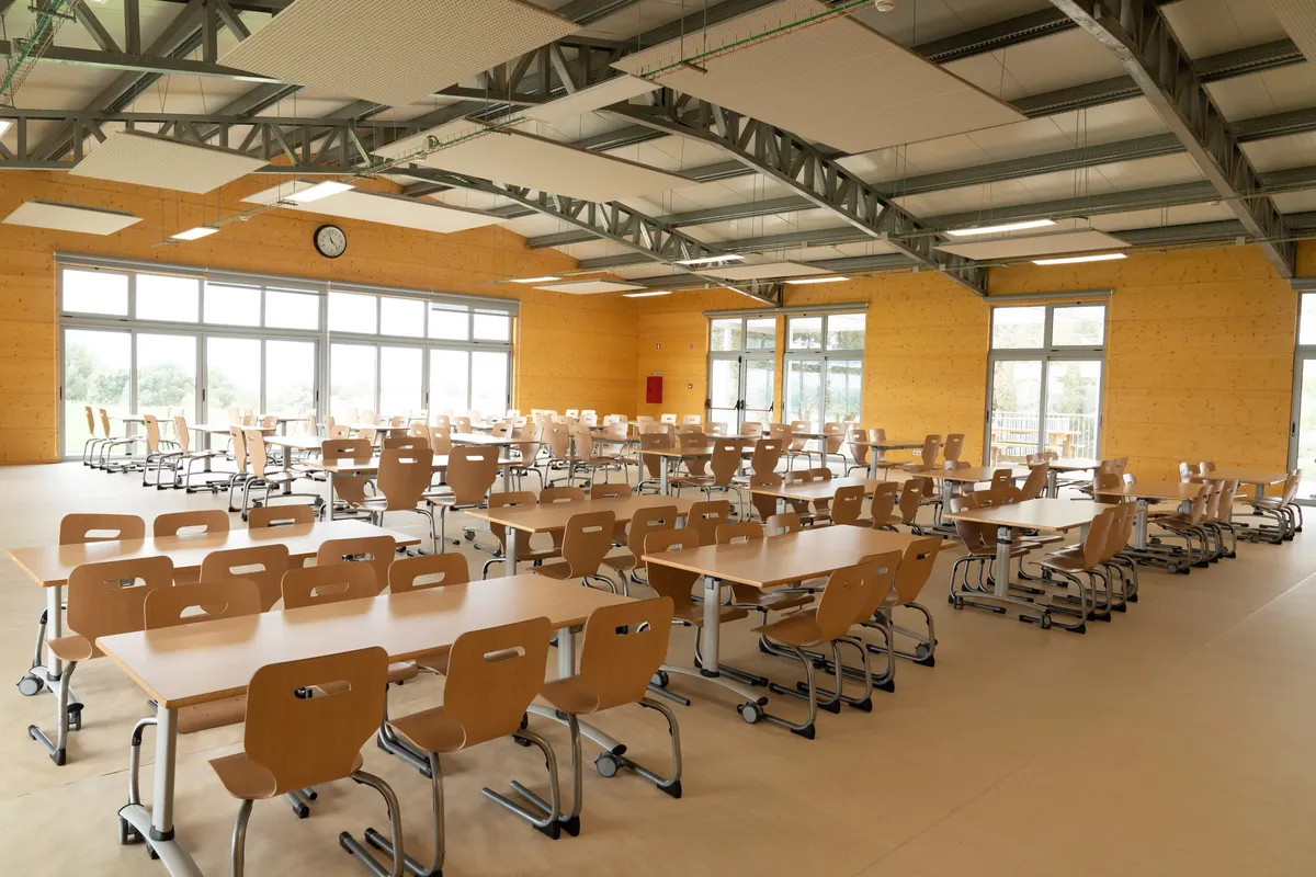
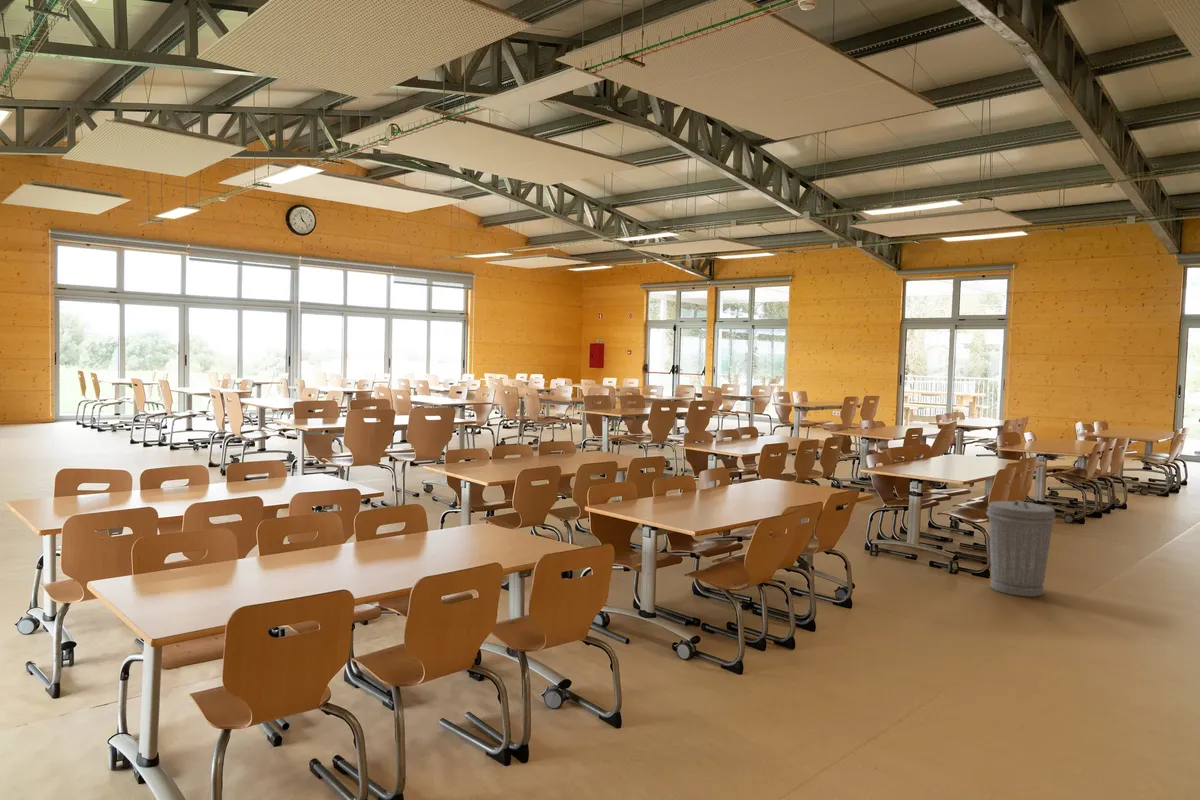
+ trash can [985,500,1057,598]
